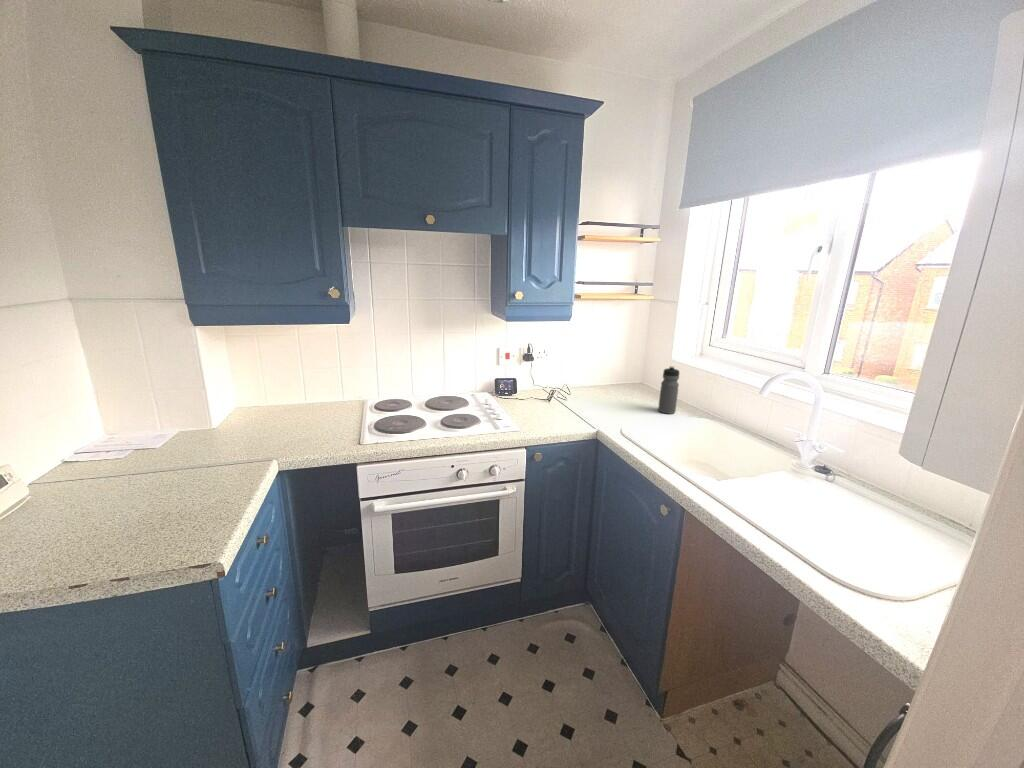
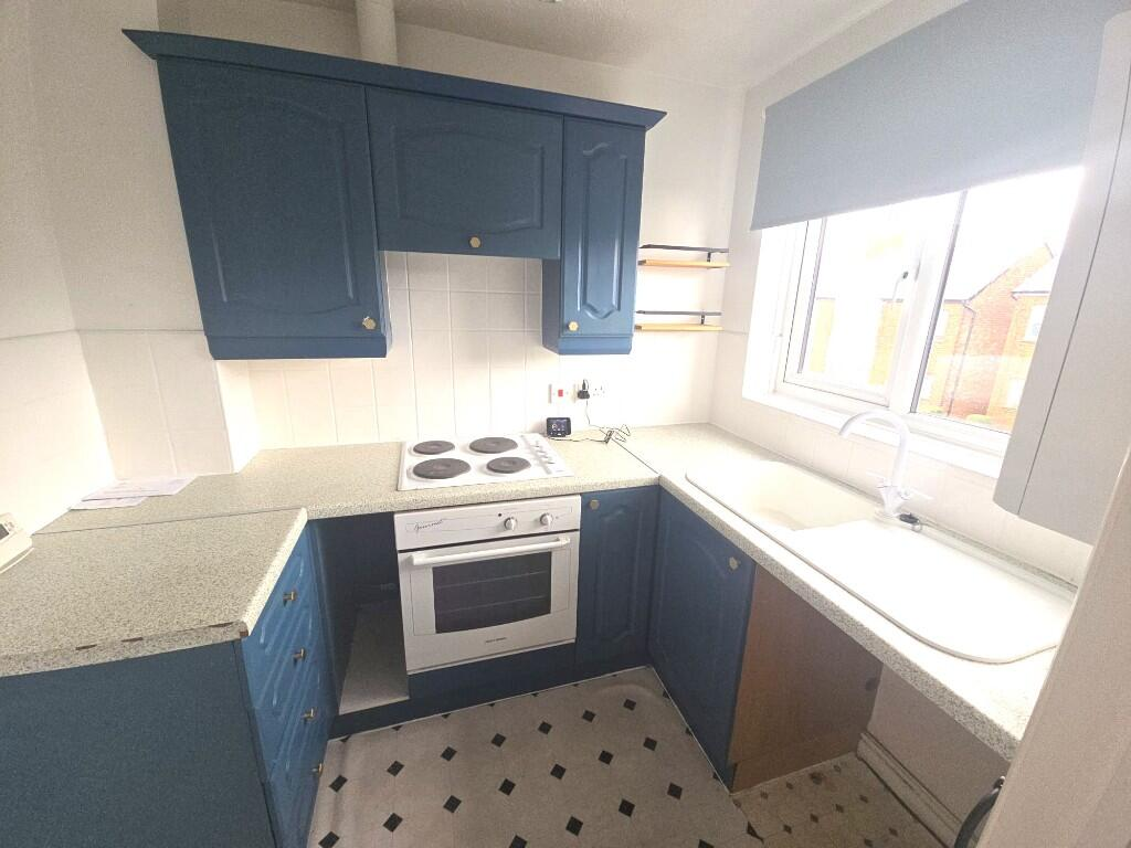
- water bottle [657,365,681,415]
